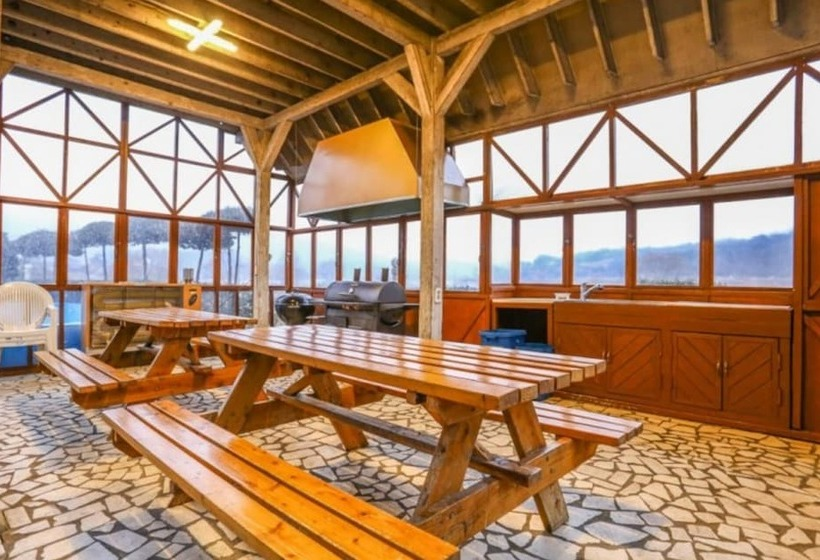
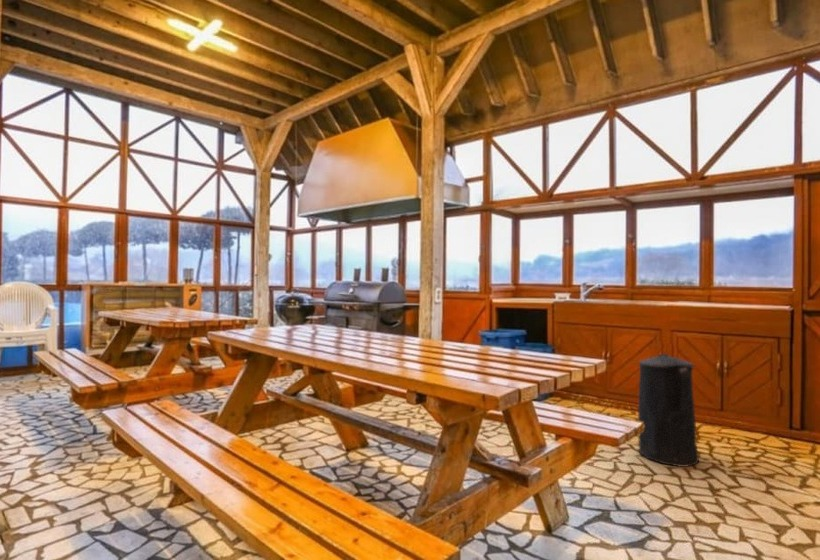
+ trash can [637,352,700,468]
